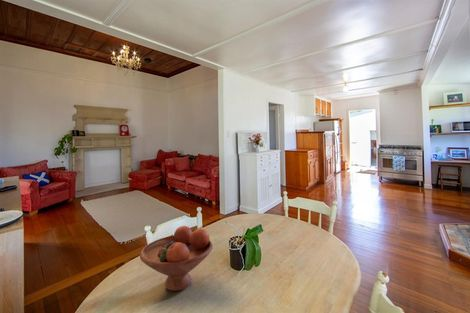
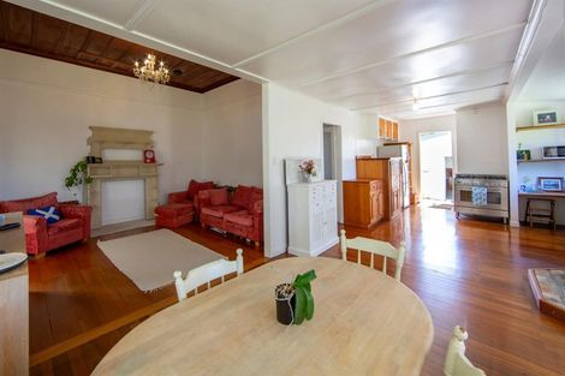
- fruit bowl [139,225,213,292]
